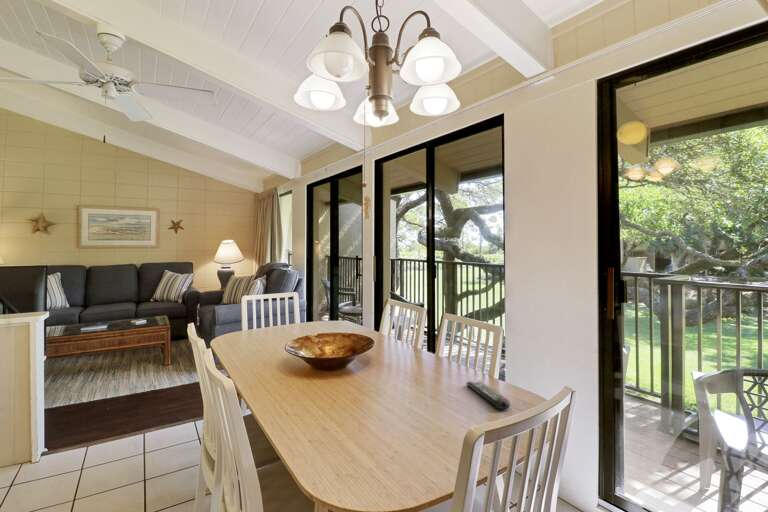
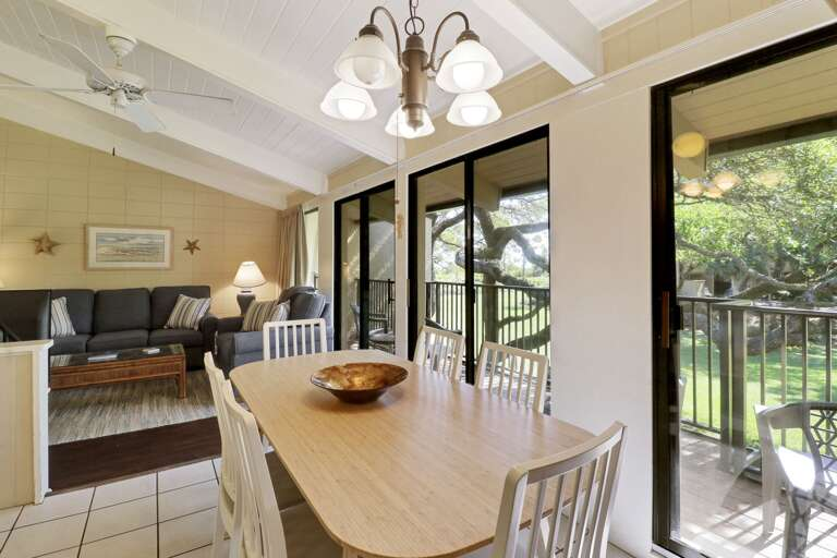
- remote control [465,380,511,410]
